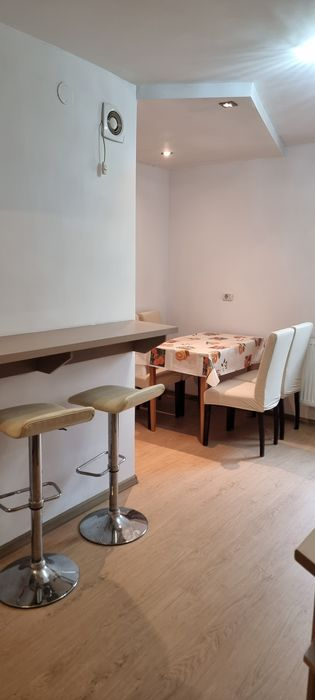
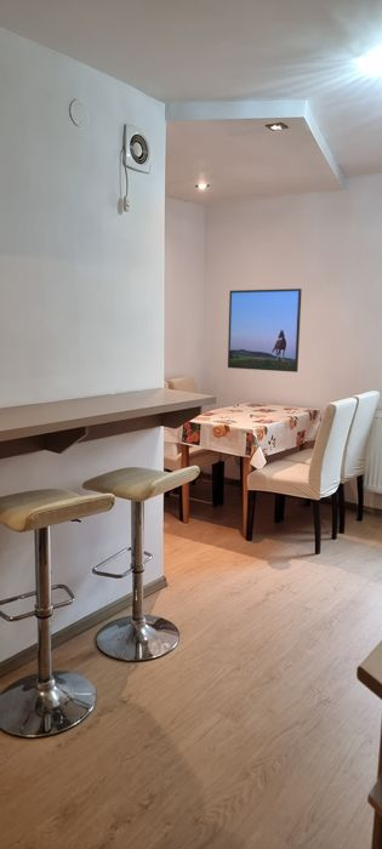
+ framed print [227,287,303,374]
